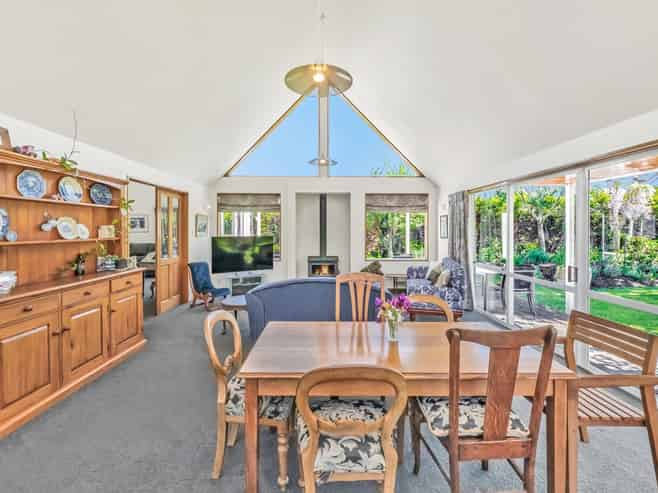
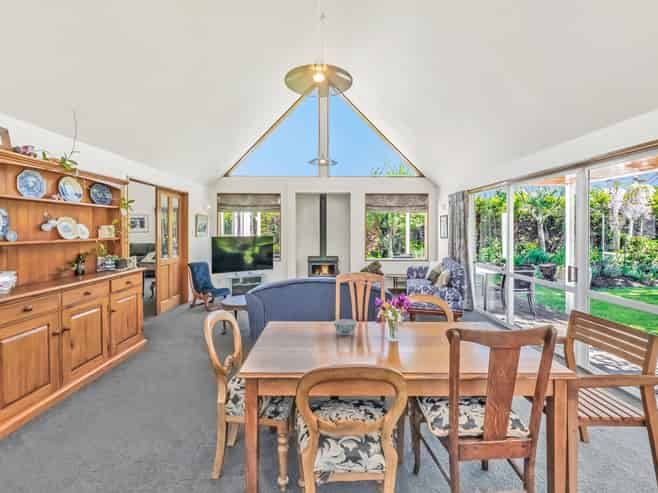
+ chinaware [333,318,358,336]
